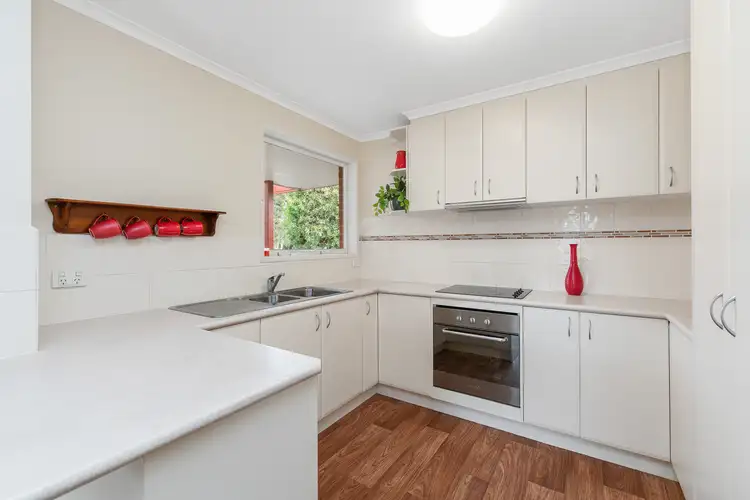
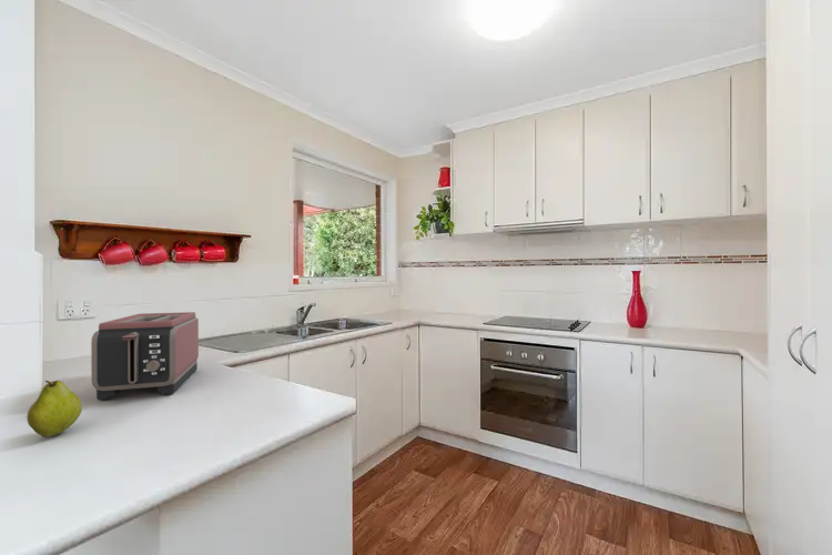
+ fruit [26,380,83,438]
+ toaster [90,311,200,401]
